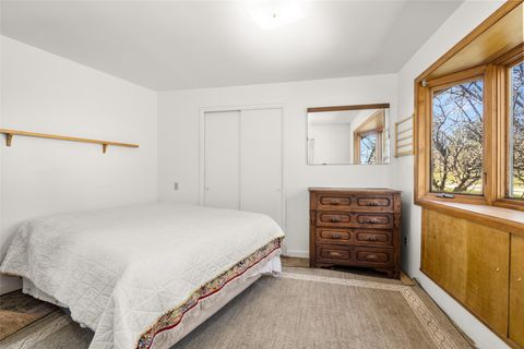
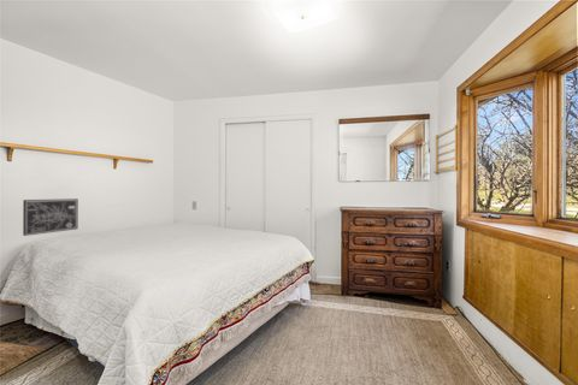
+ wall art [22,197,79,237]
